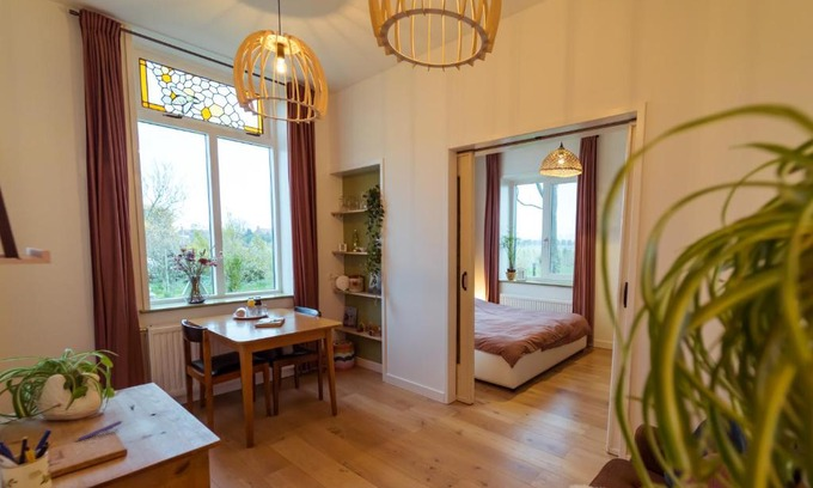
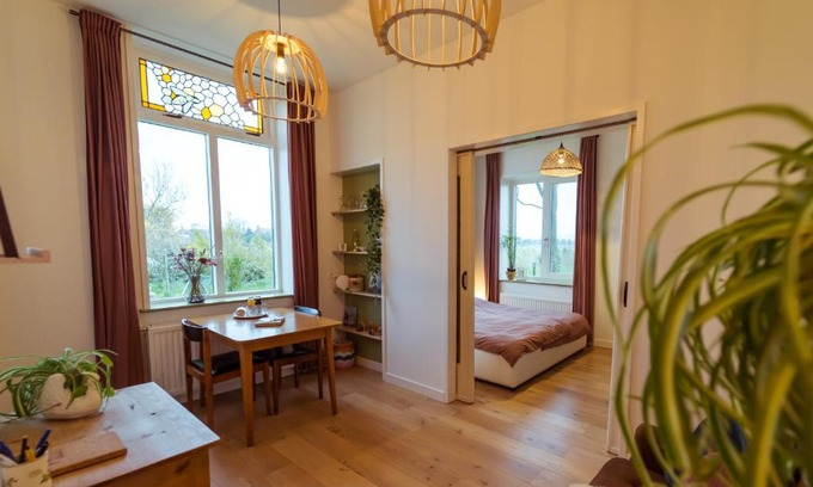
- pen [74,420,124,443]
